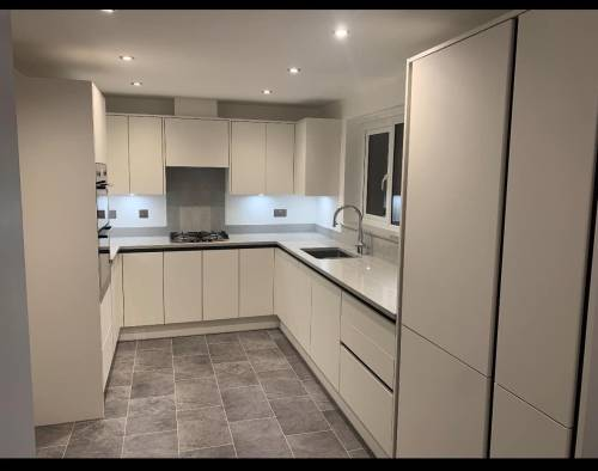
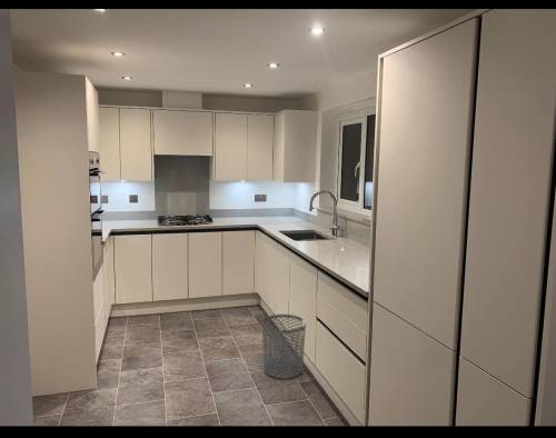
+ waste bin [261,313,307,380]
